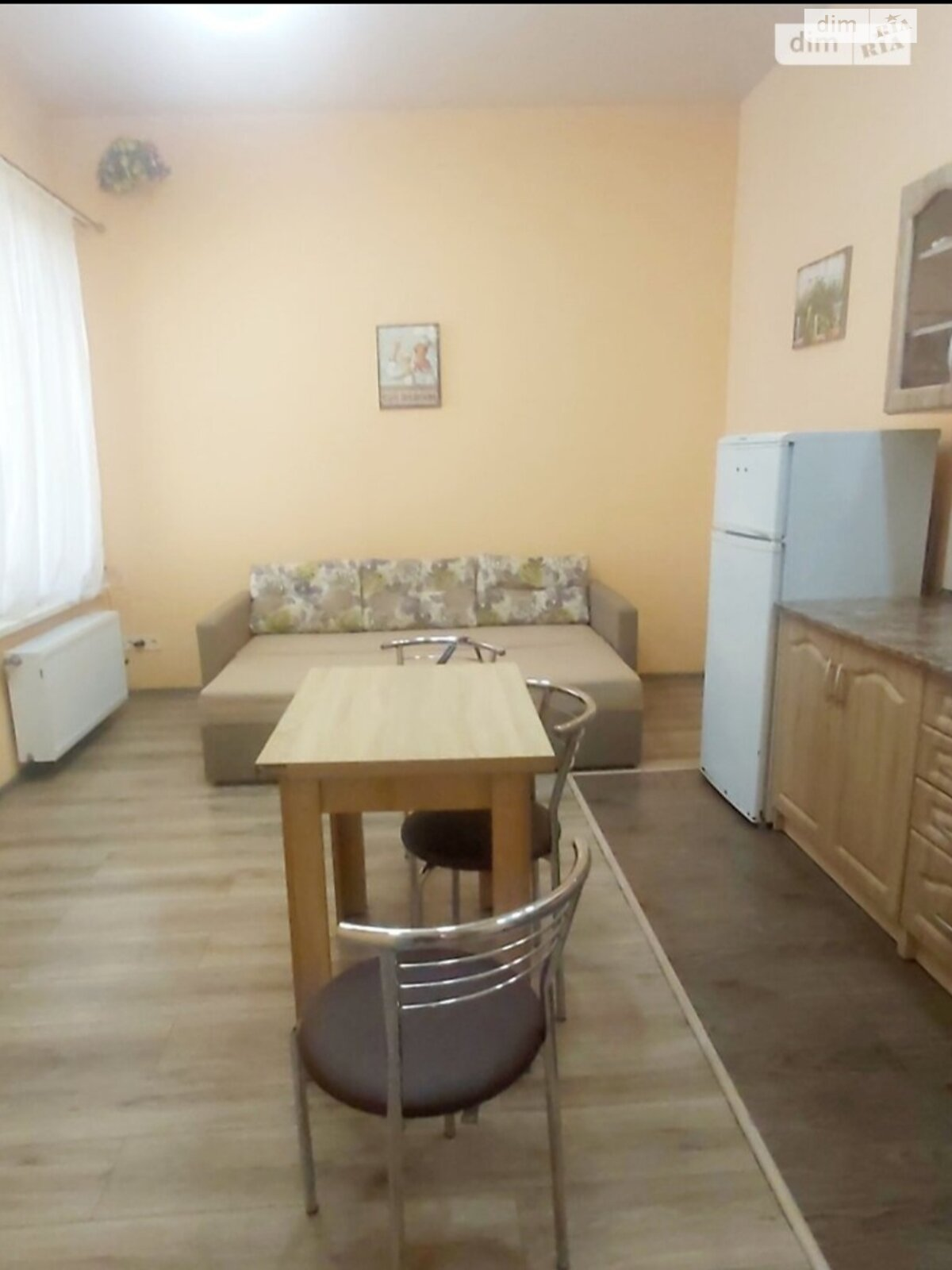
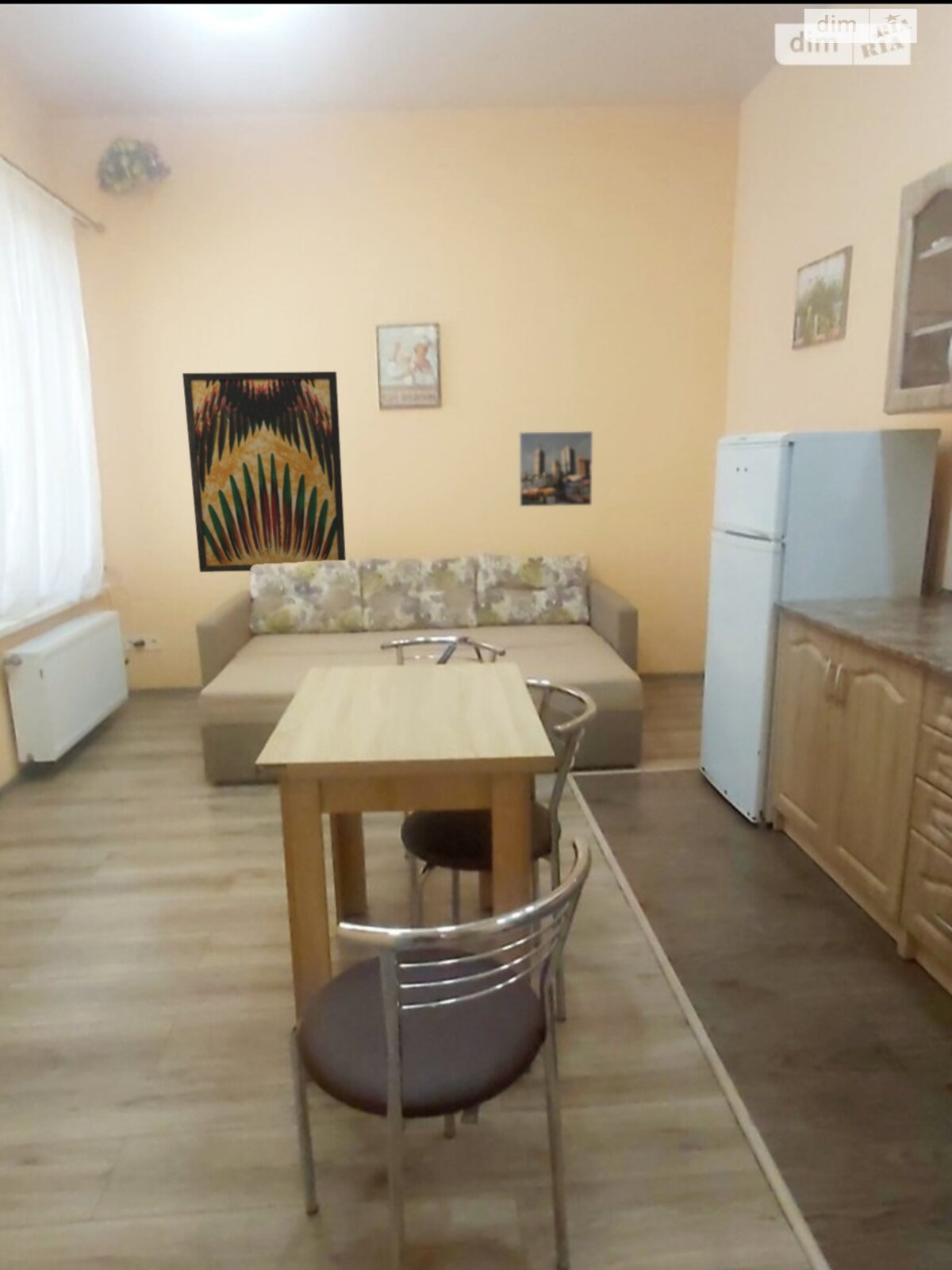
+ wall art [182,371,347,573]
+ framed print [518,430,593,507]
